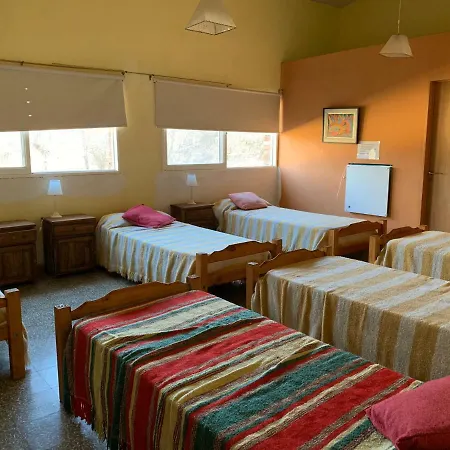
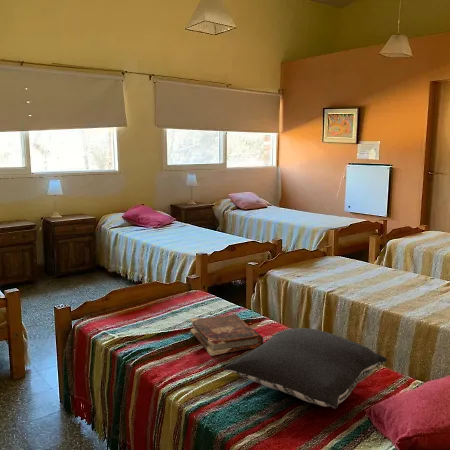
+ book [190,313,264,357]
+ pillow [223,327,388,410]
